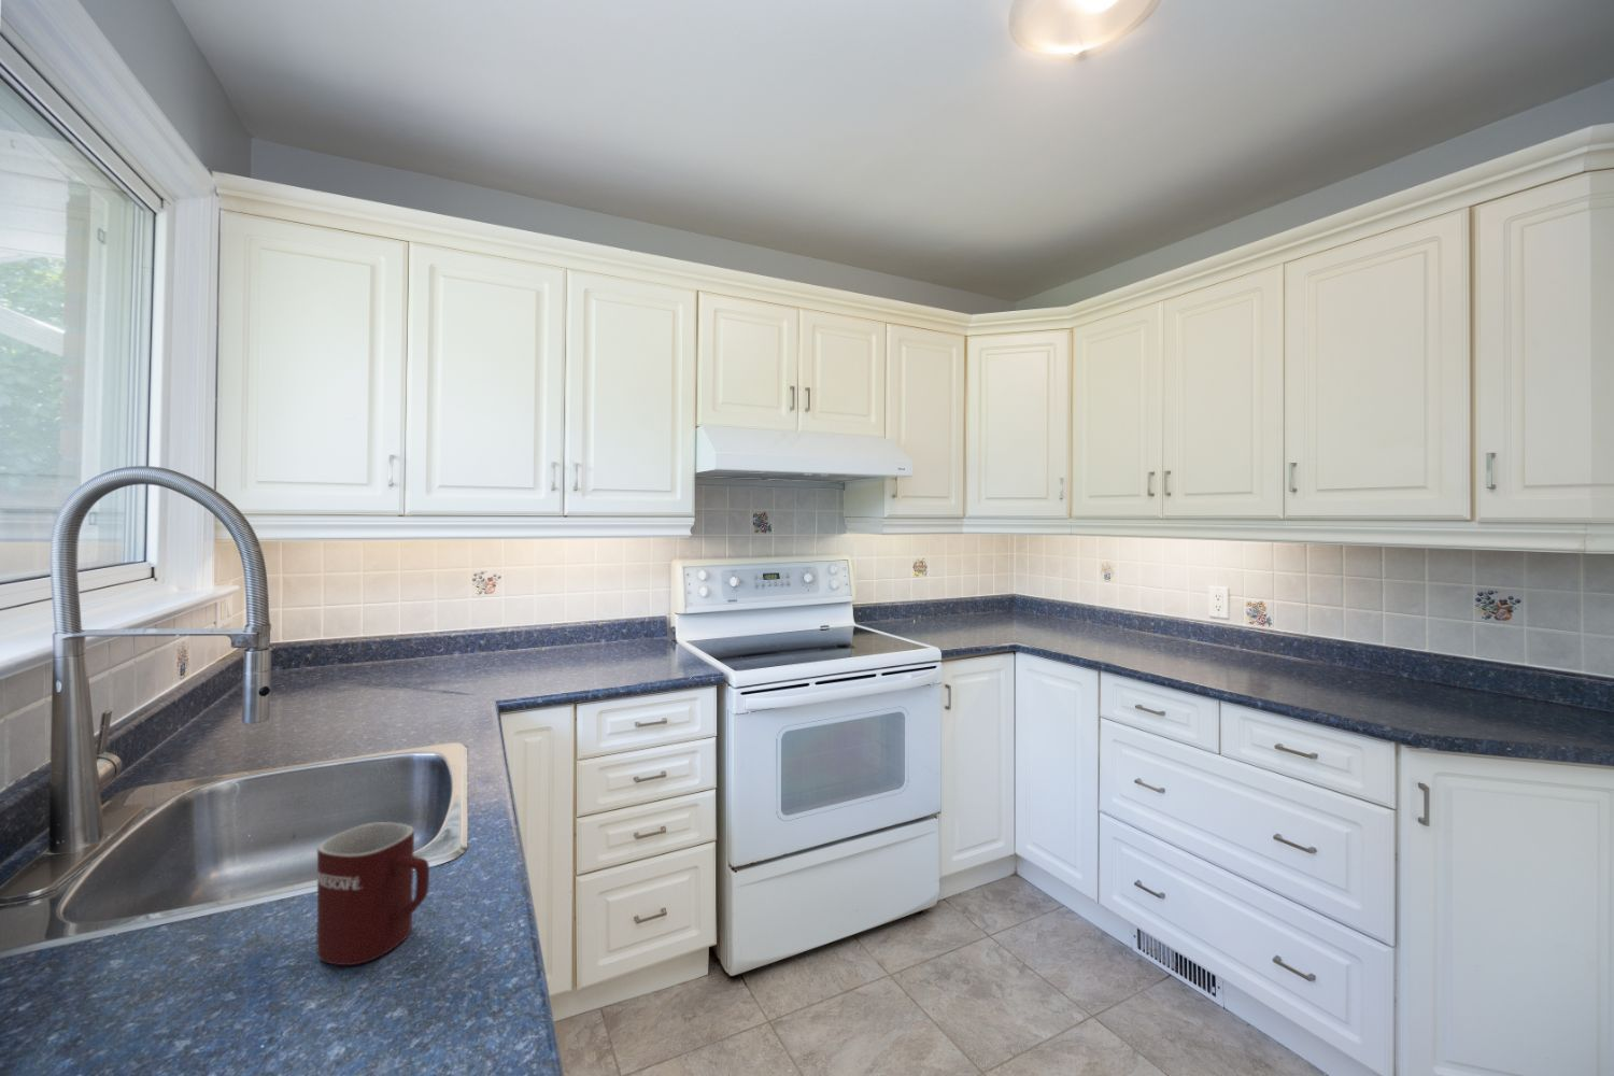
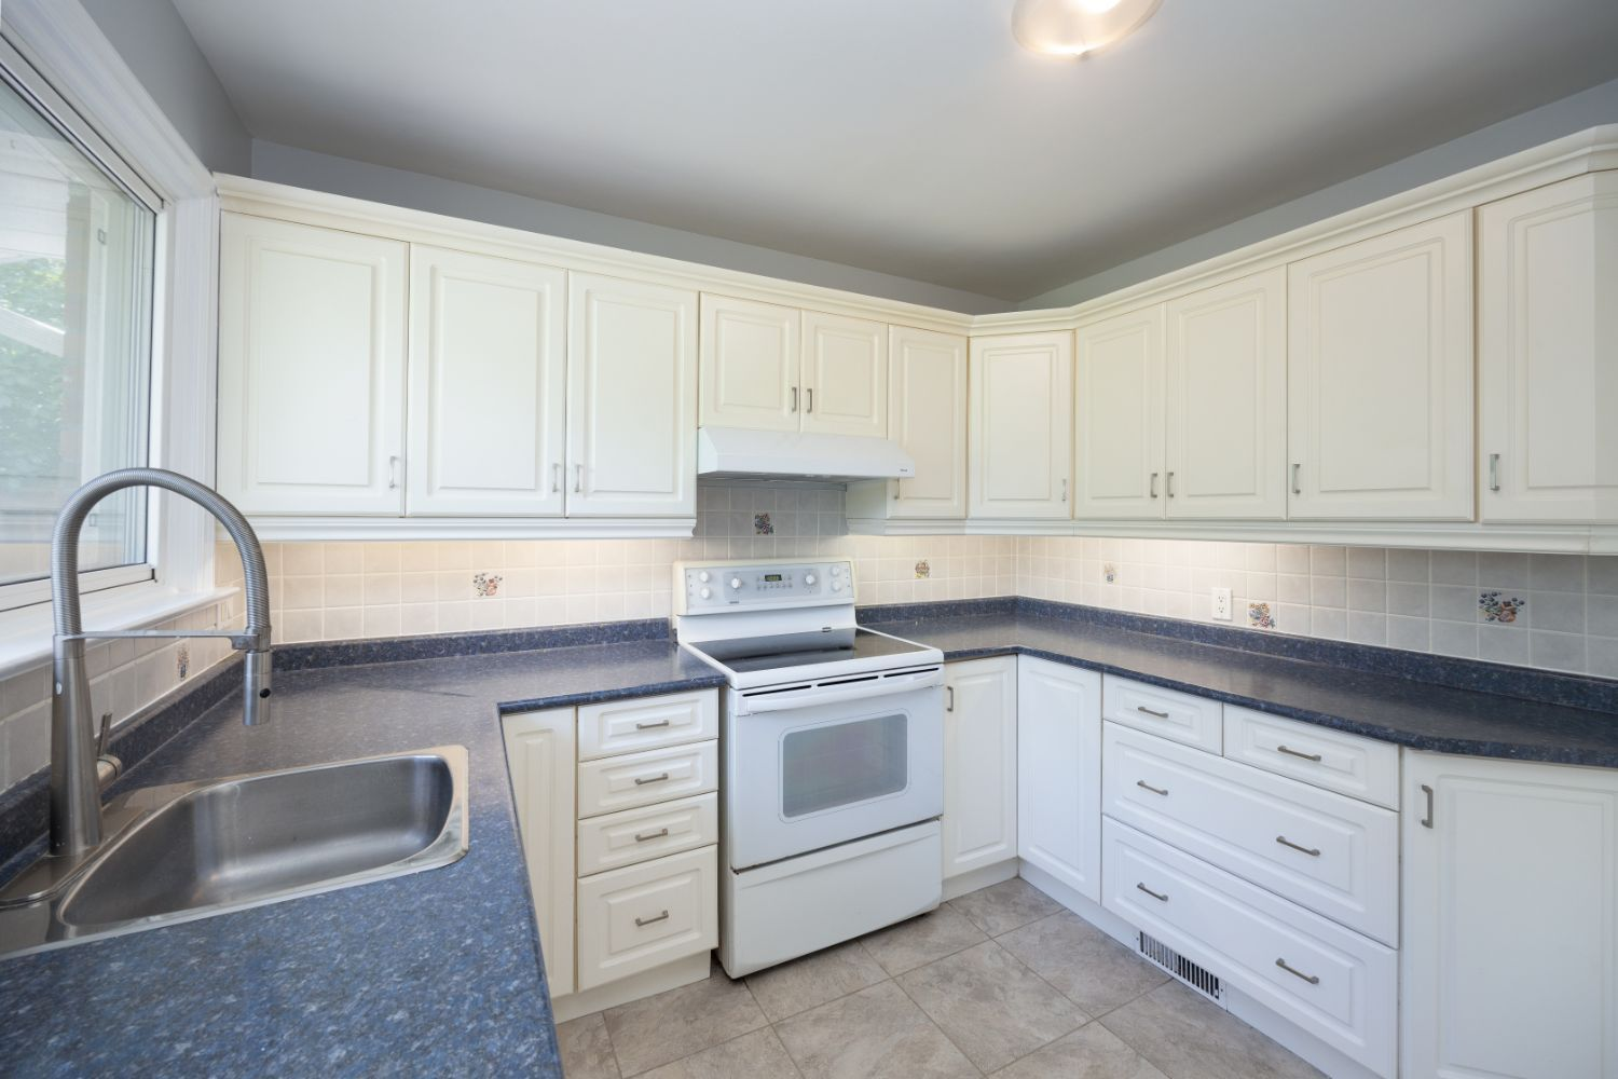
- mug [316,821,430,967]
